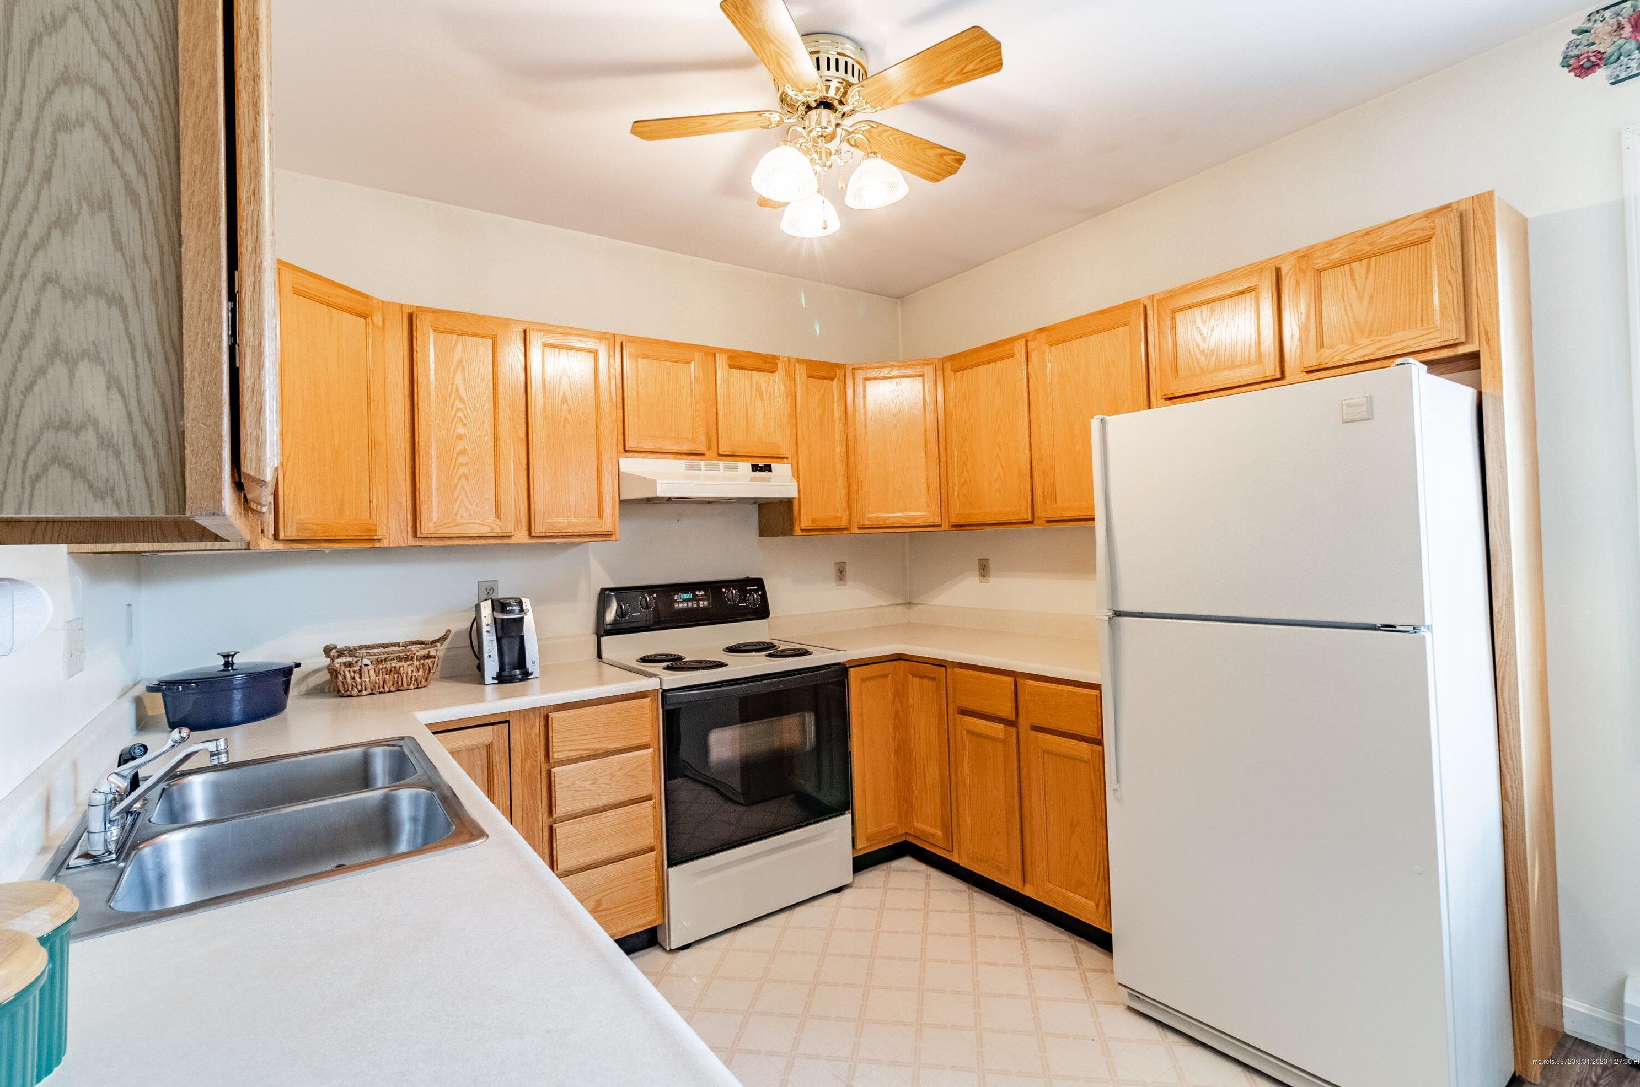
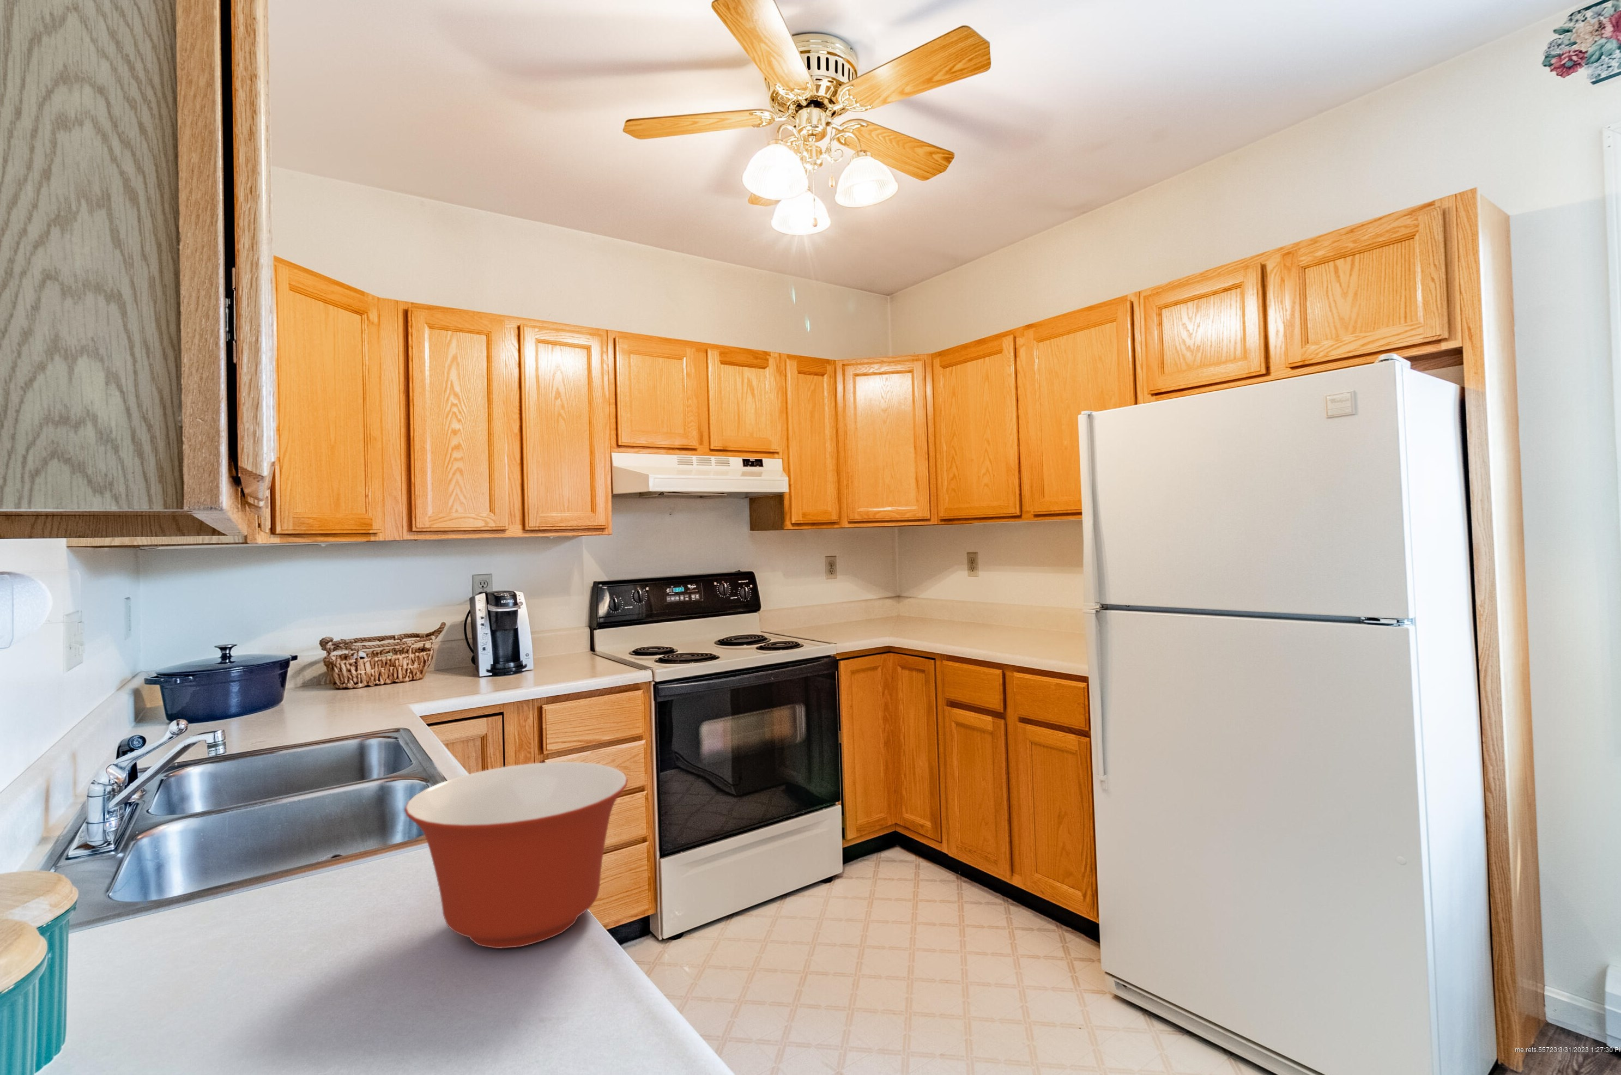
+ mixing bowl [404,761,629,949]
